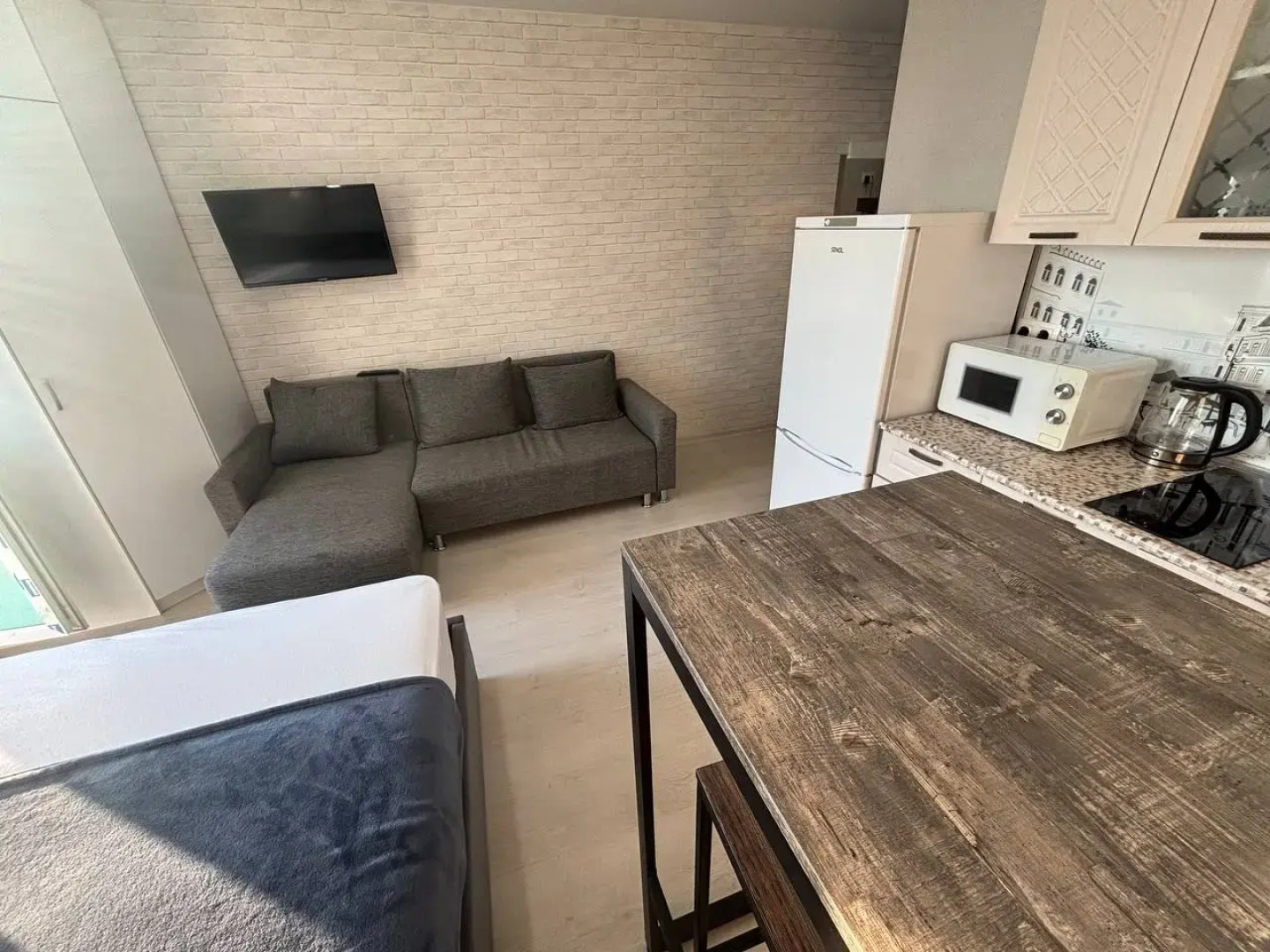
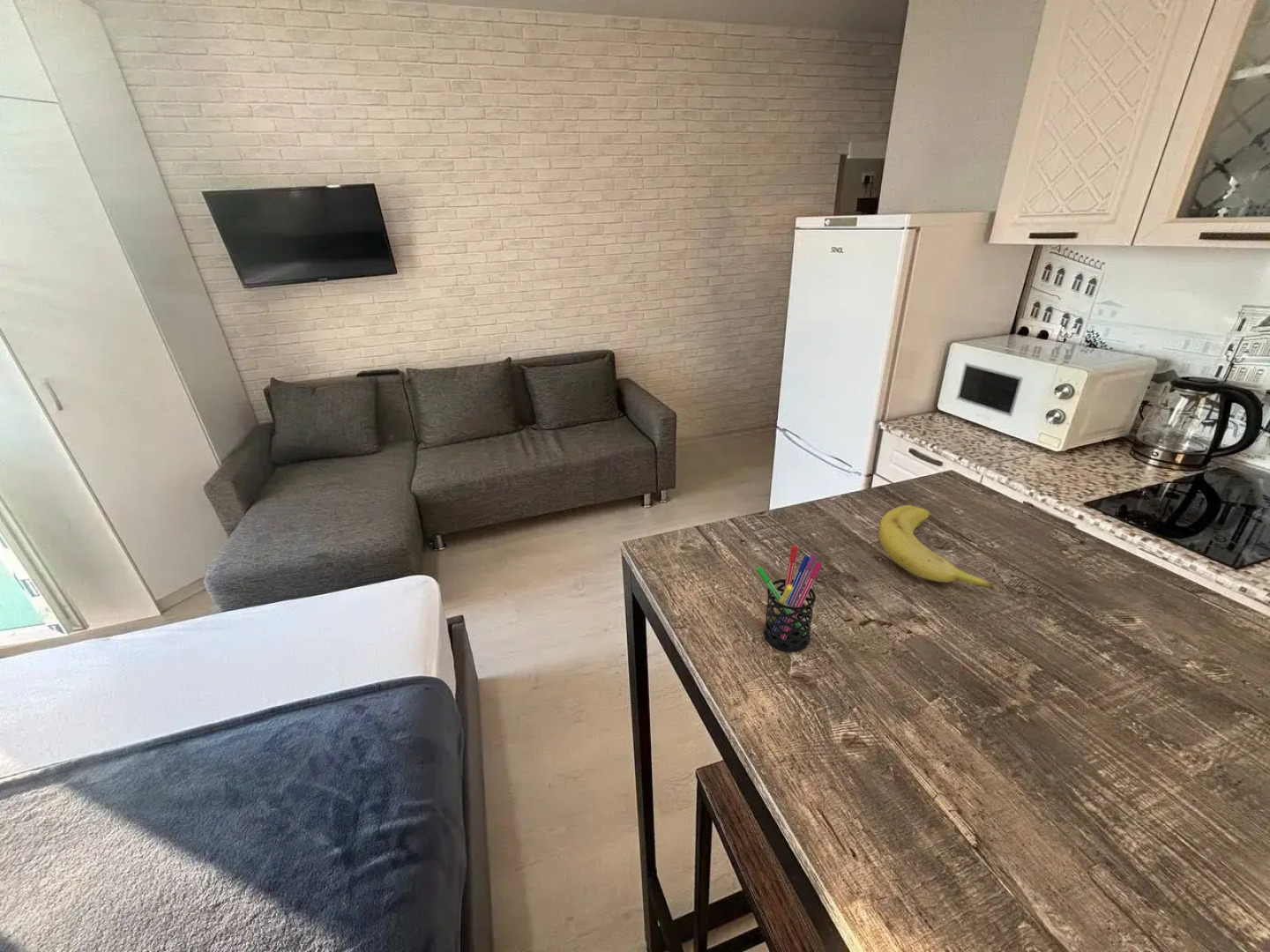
+ pen holder [755,544,823,652]
+ fruit [878,504,1001,593]
